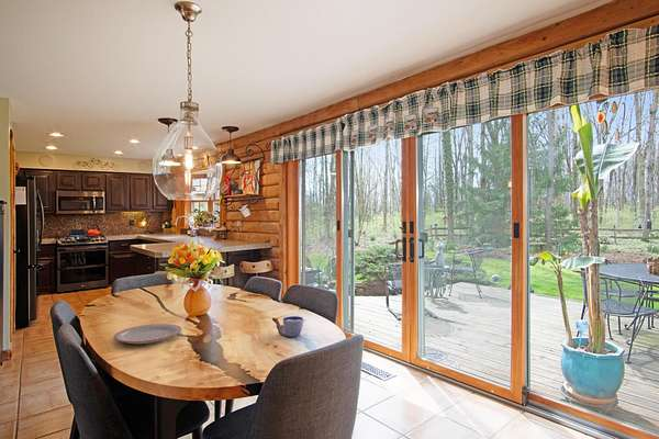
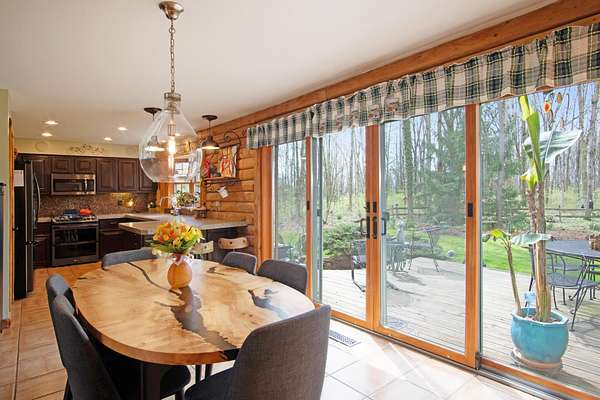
- cup [282,315,304,338]
- plate [113,323,182,345]
